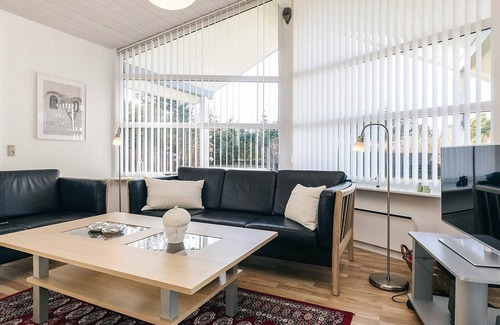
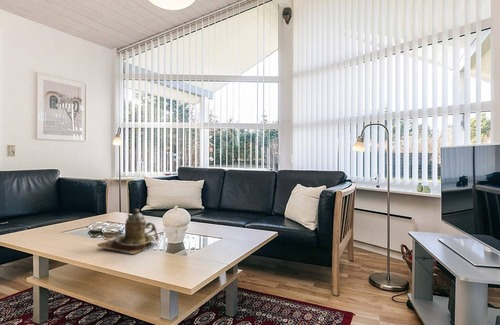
+ teapot [96,208,160,255]
